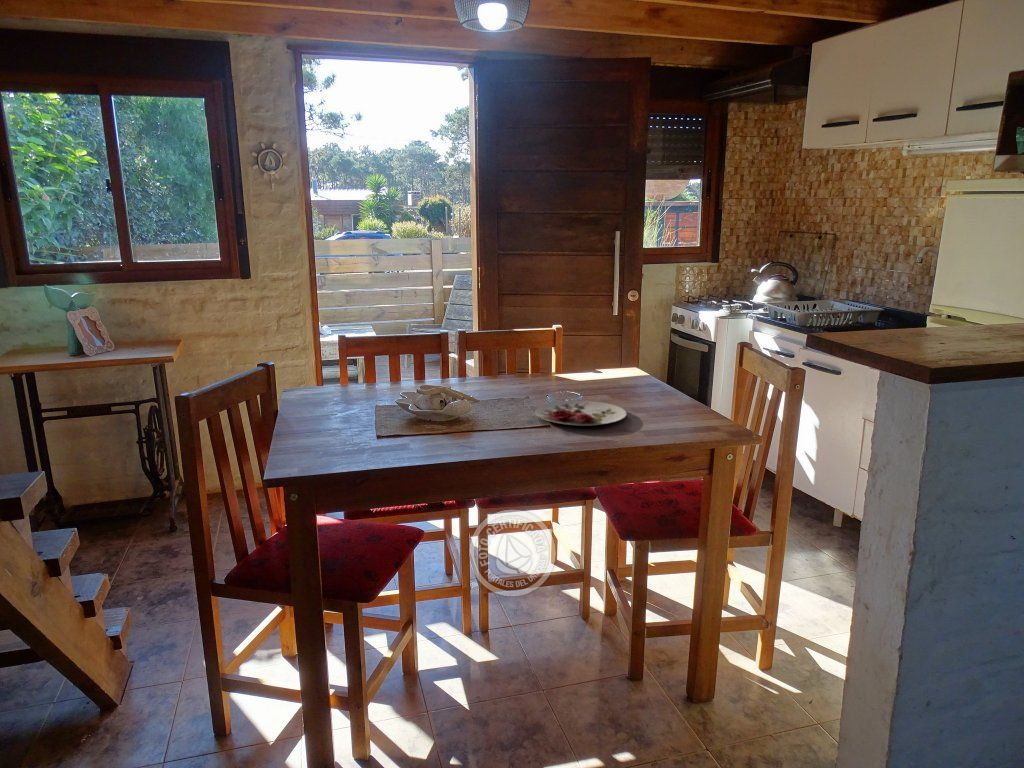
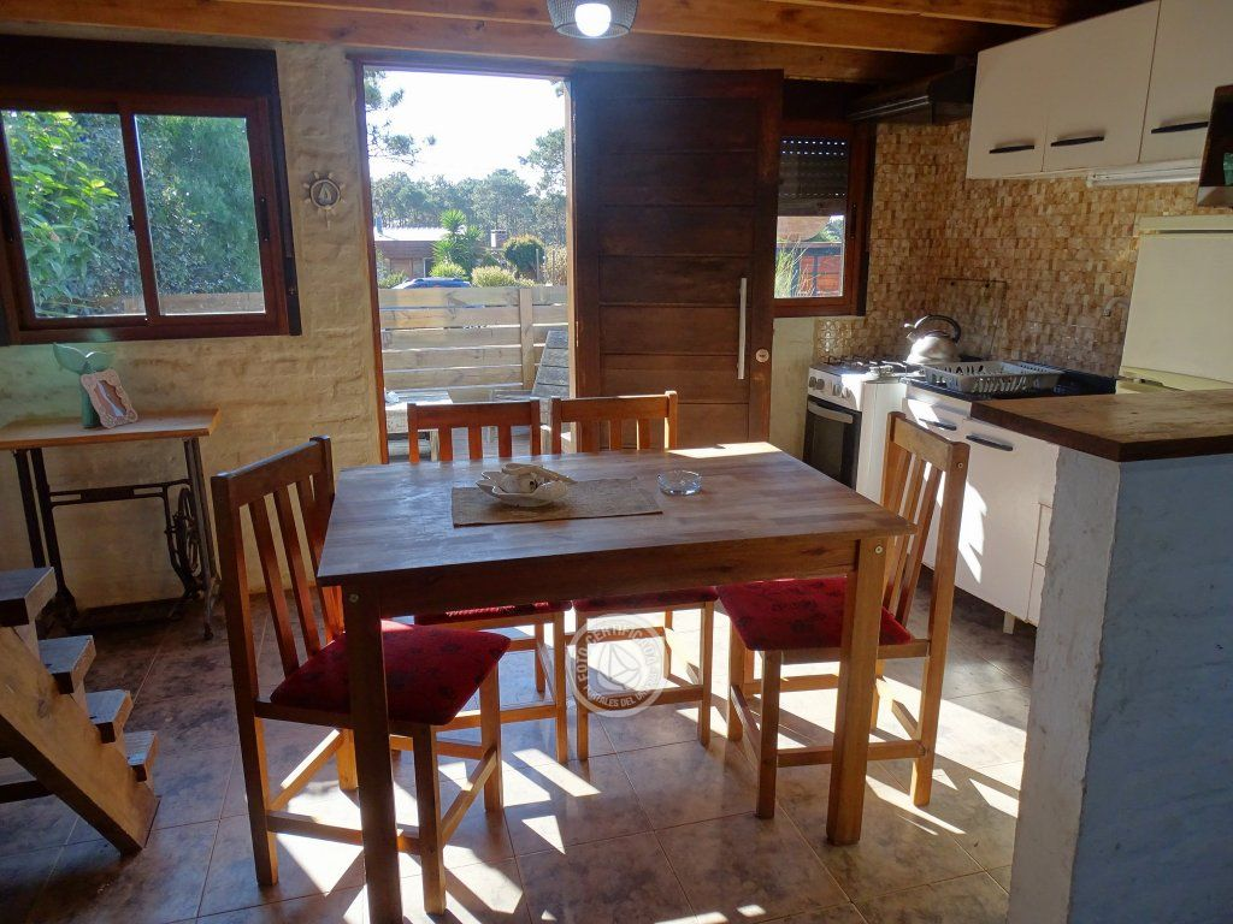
- plate [534,400,627,427]
